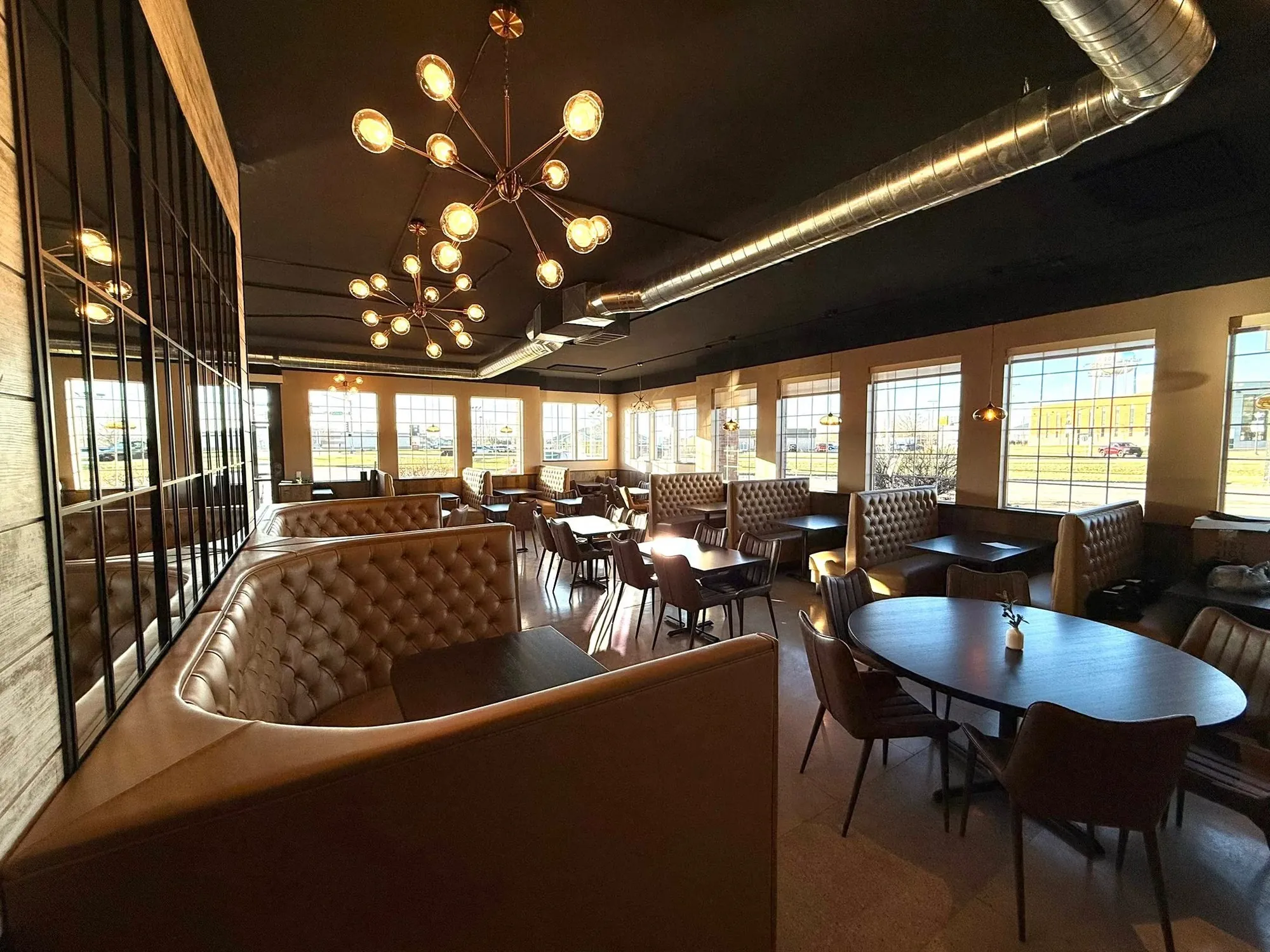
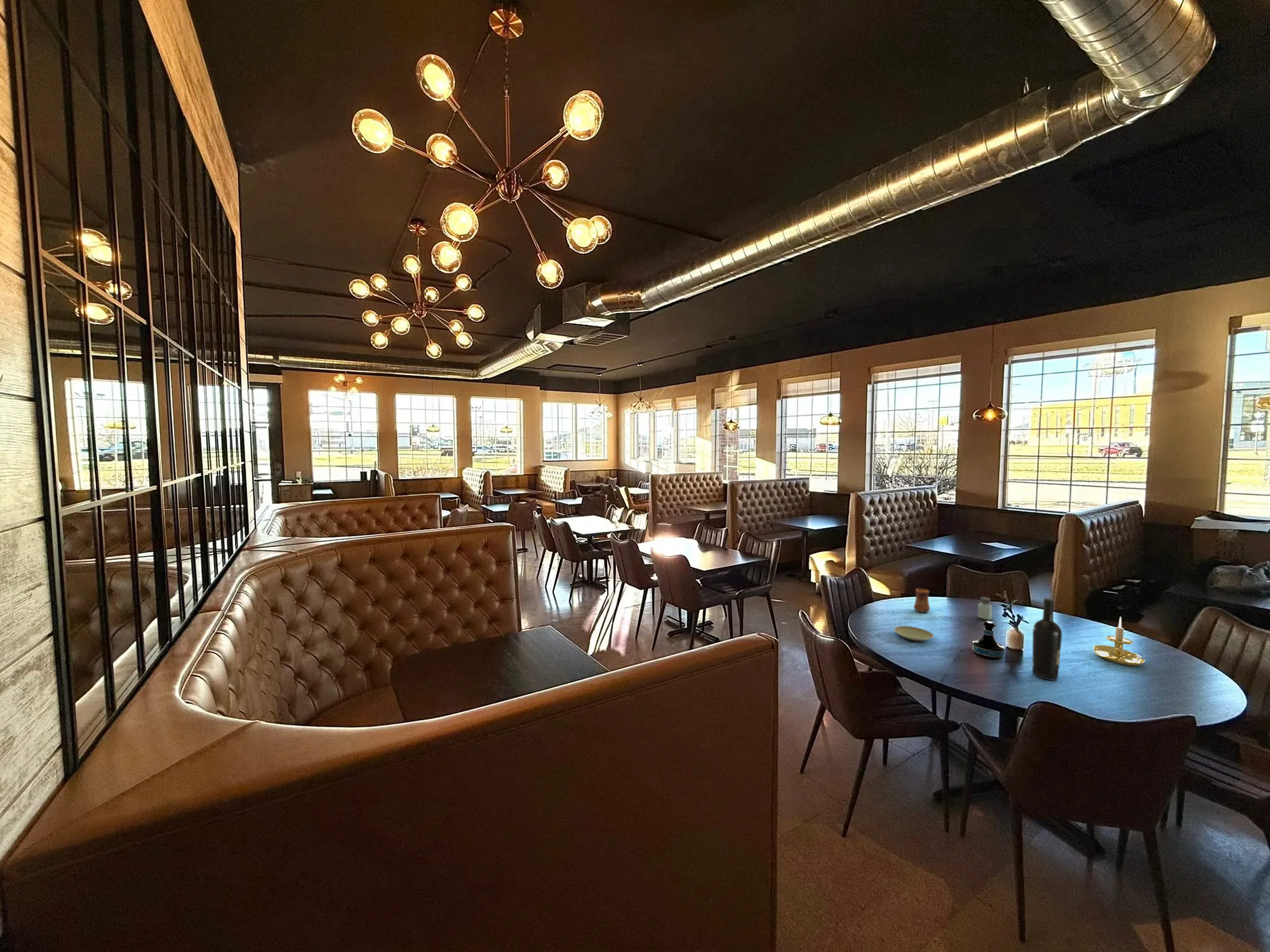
+ wine bottle [1031,597,1062,681]
+ plate [893,625,935,642]
+ candle holder [1092,616,1146,666]
+ tequila bottle [971,621,1005,660]
+ saltshaker [977,597,993,621]
+ cup [913,588,931,613]
